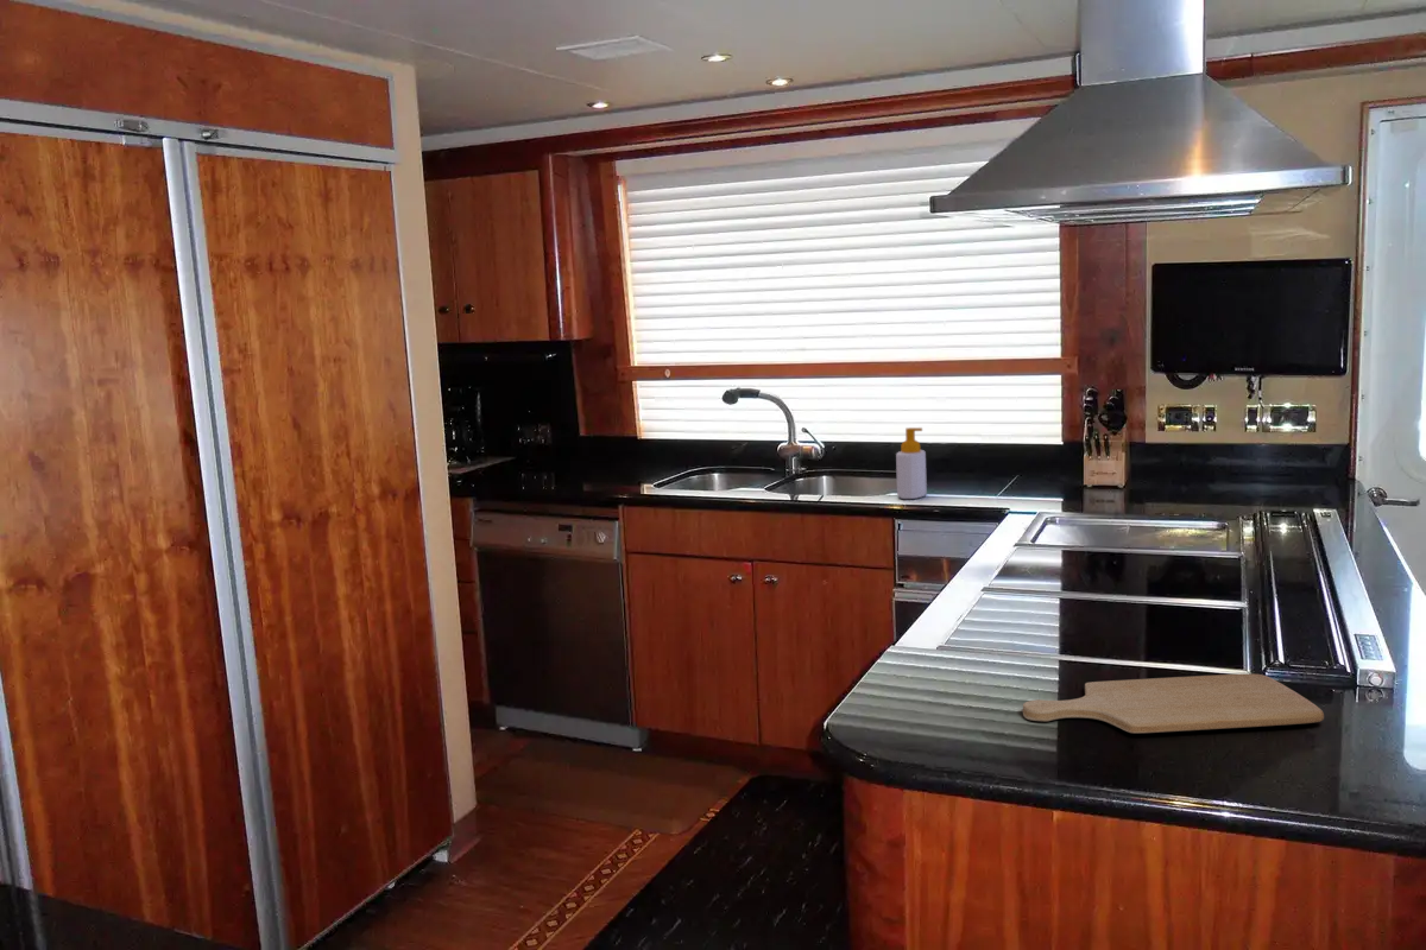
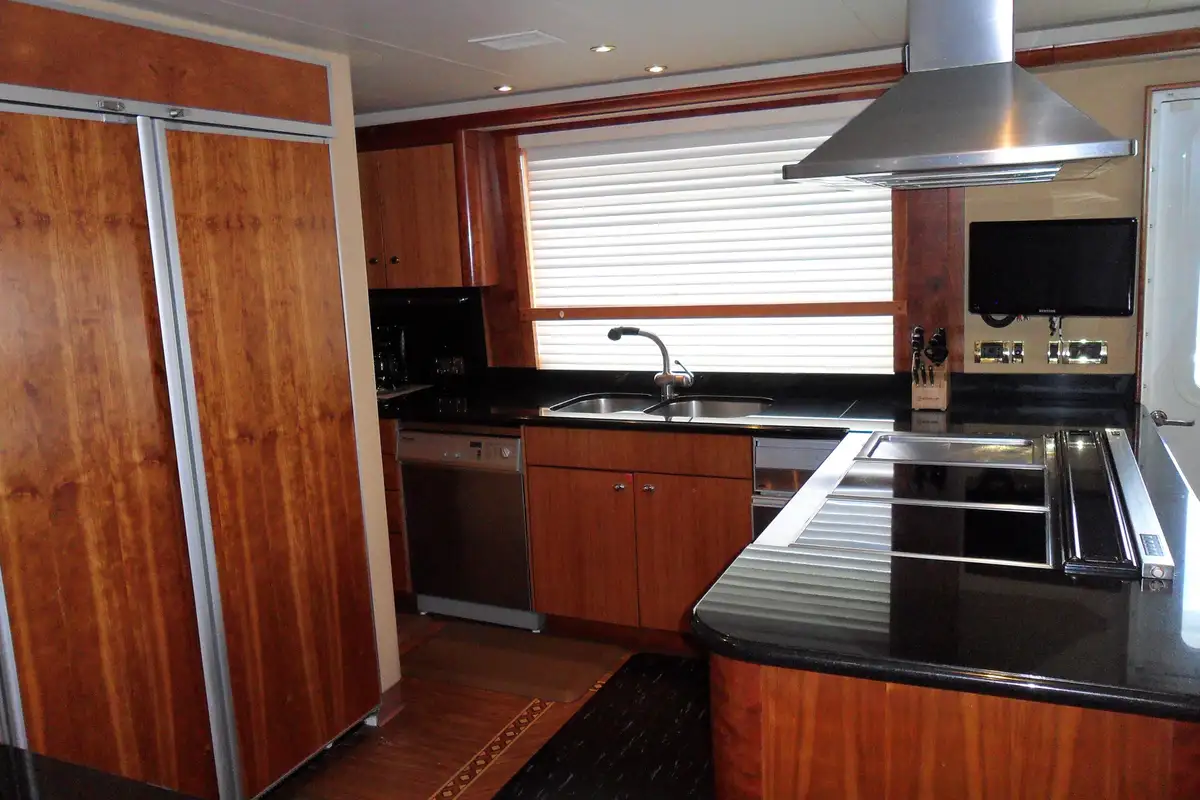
- chopping board [1022,672,1325,734]
- soap bottle [895,426,928,500]
